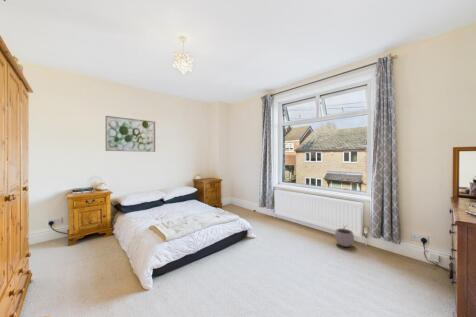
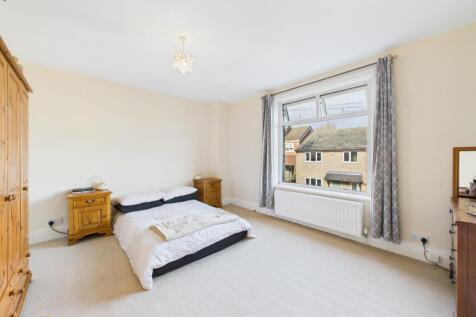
- wall art [105,115,156,153]
- plant pot [334,225,355,248]
